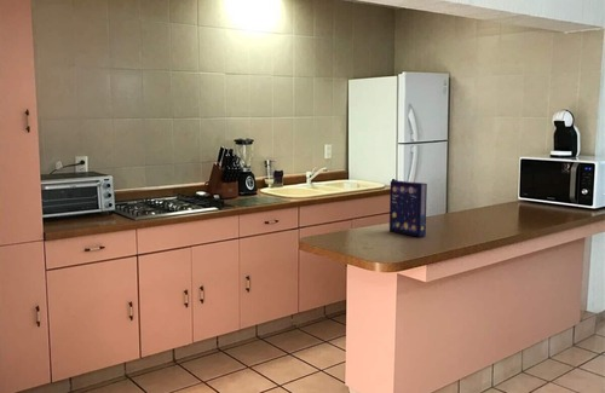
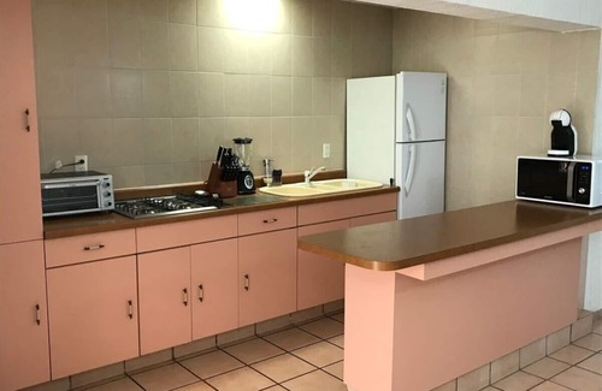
- cereal box [388,179,428,238]
